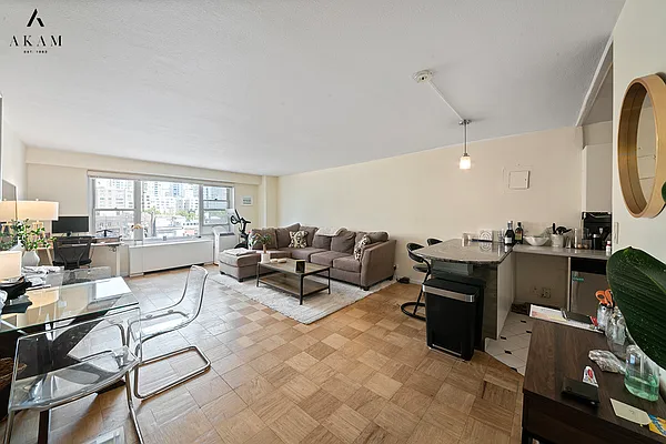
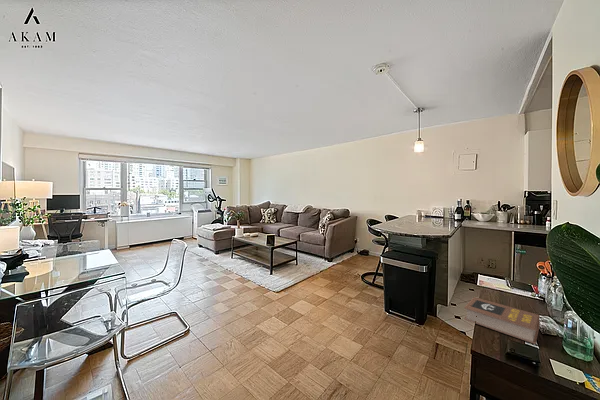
+ book [463,296,541,345]
